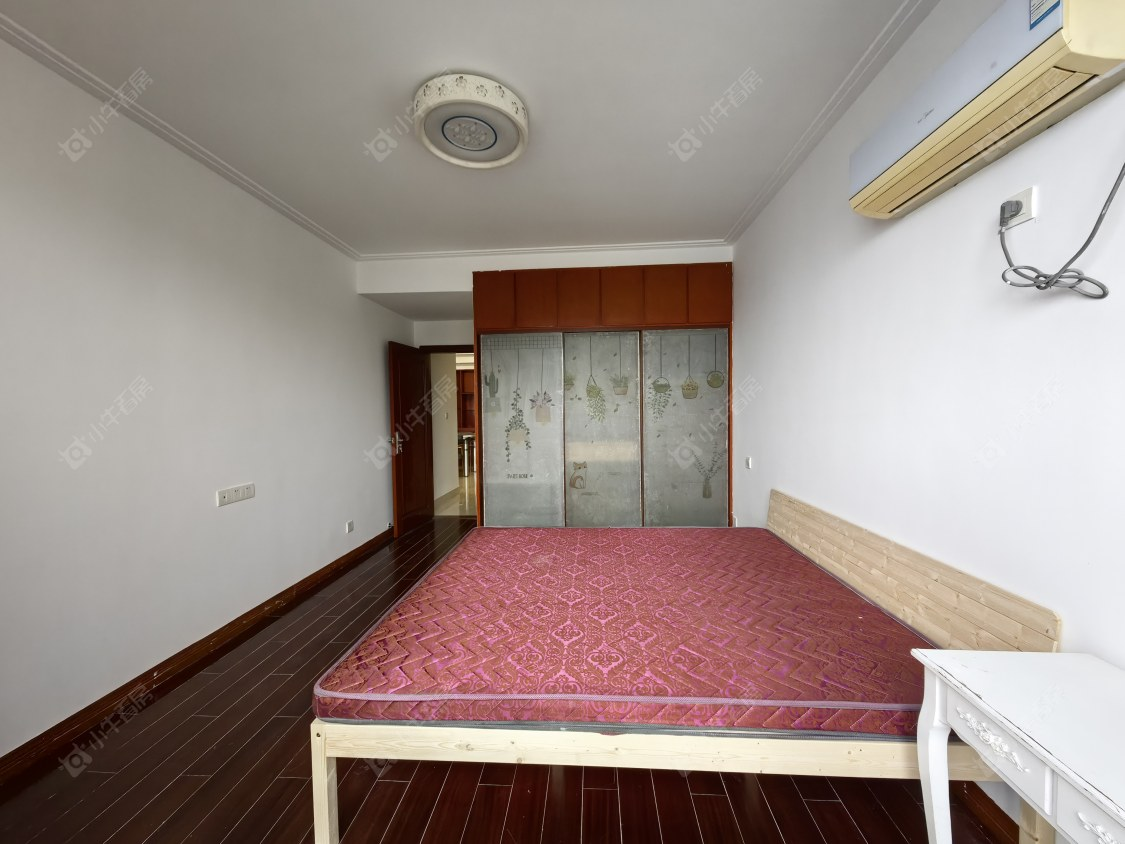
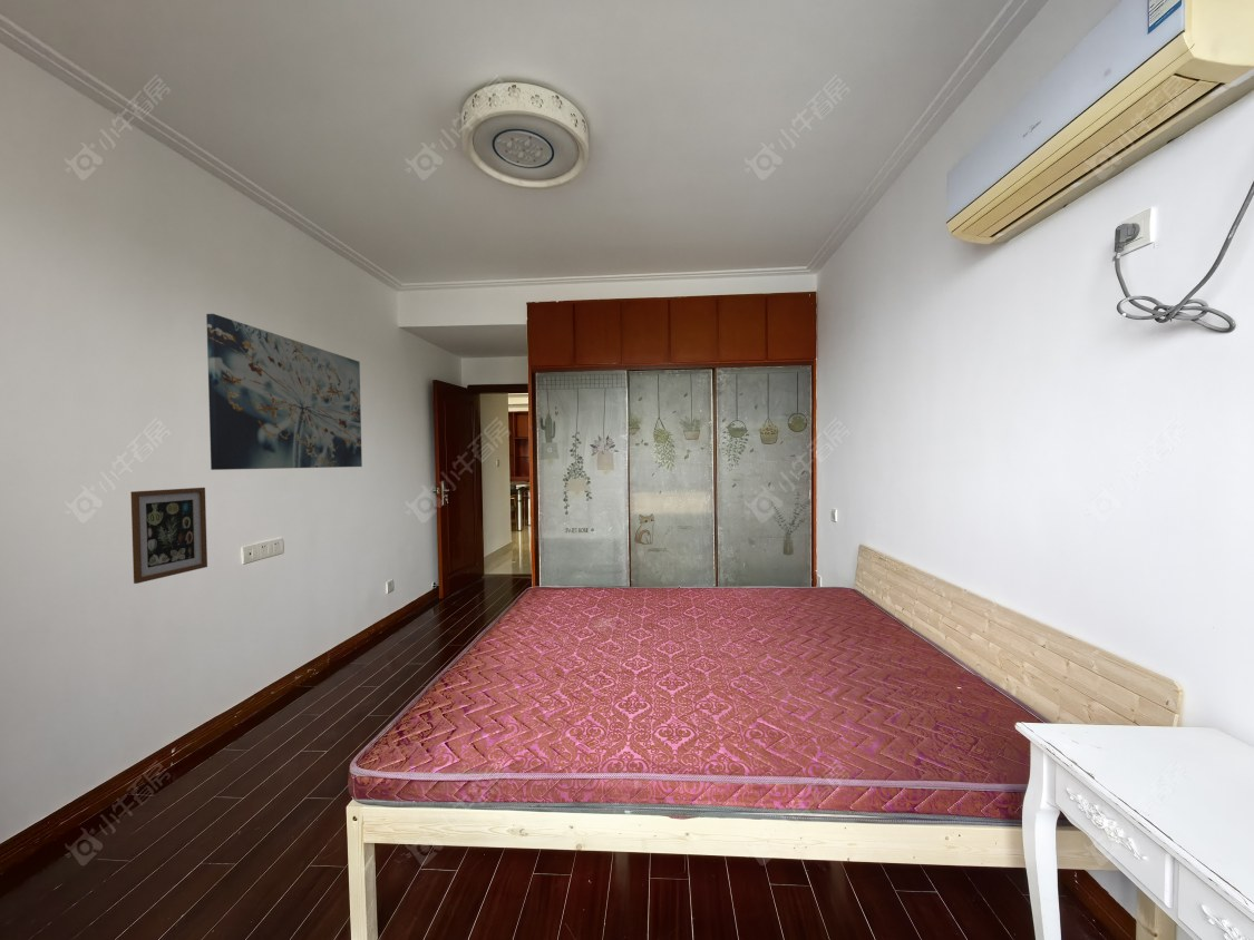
+ wall art [129,487,208,585]
+ wall art [205,313,363,471]
